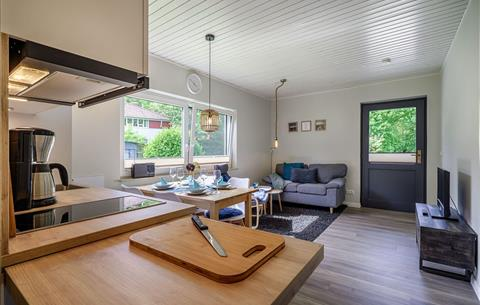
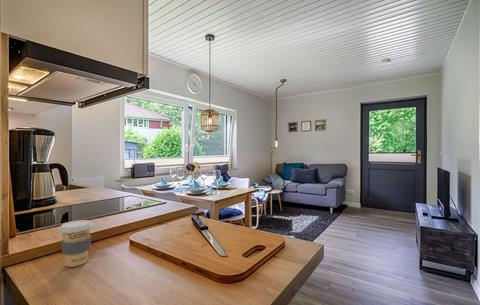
+ coffee cup [57,219,95,268]
